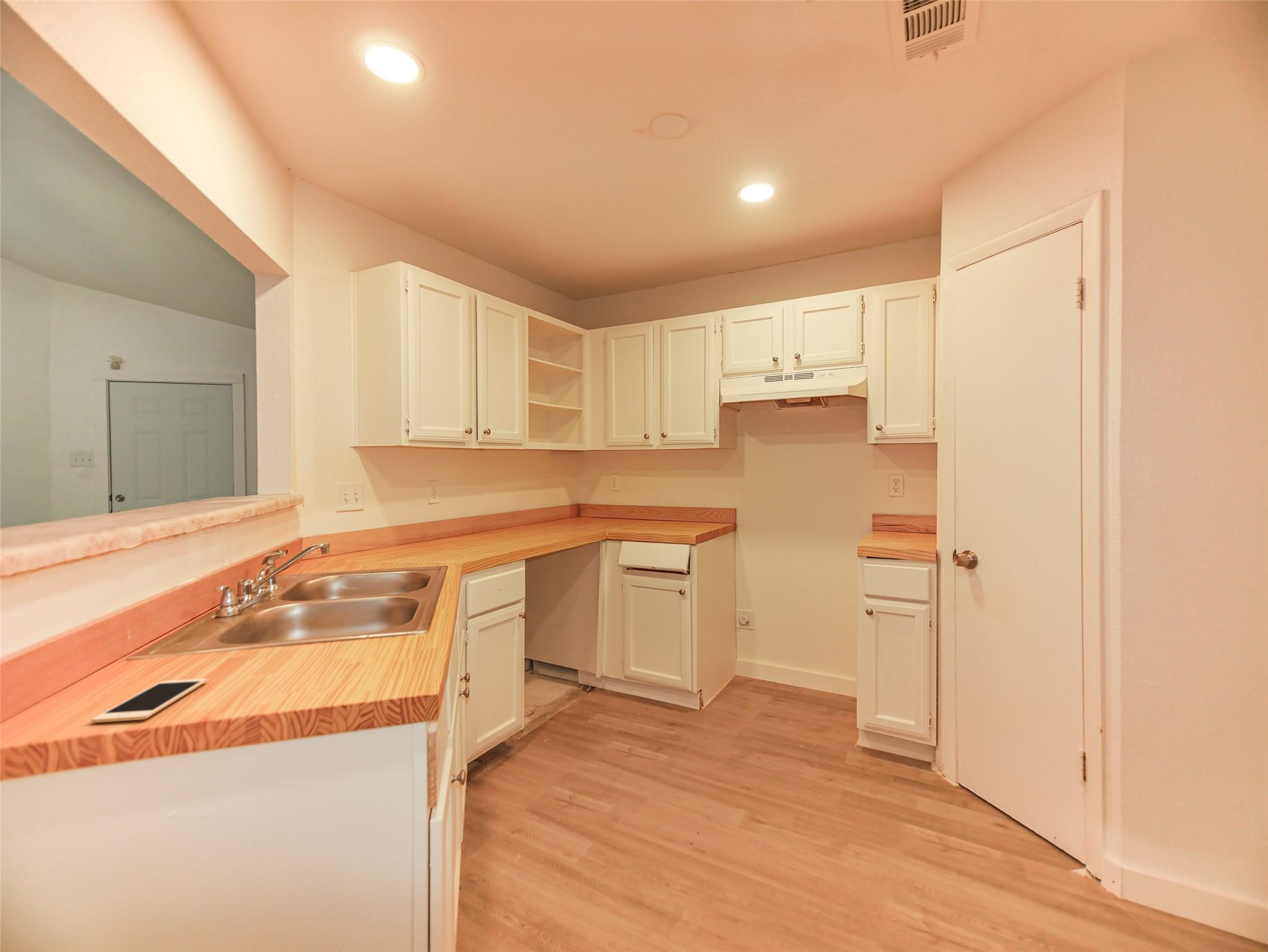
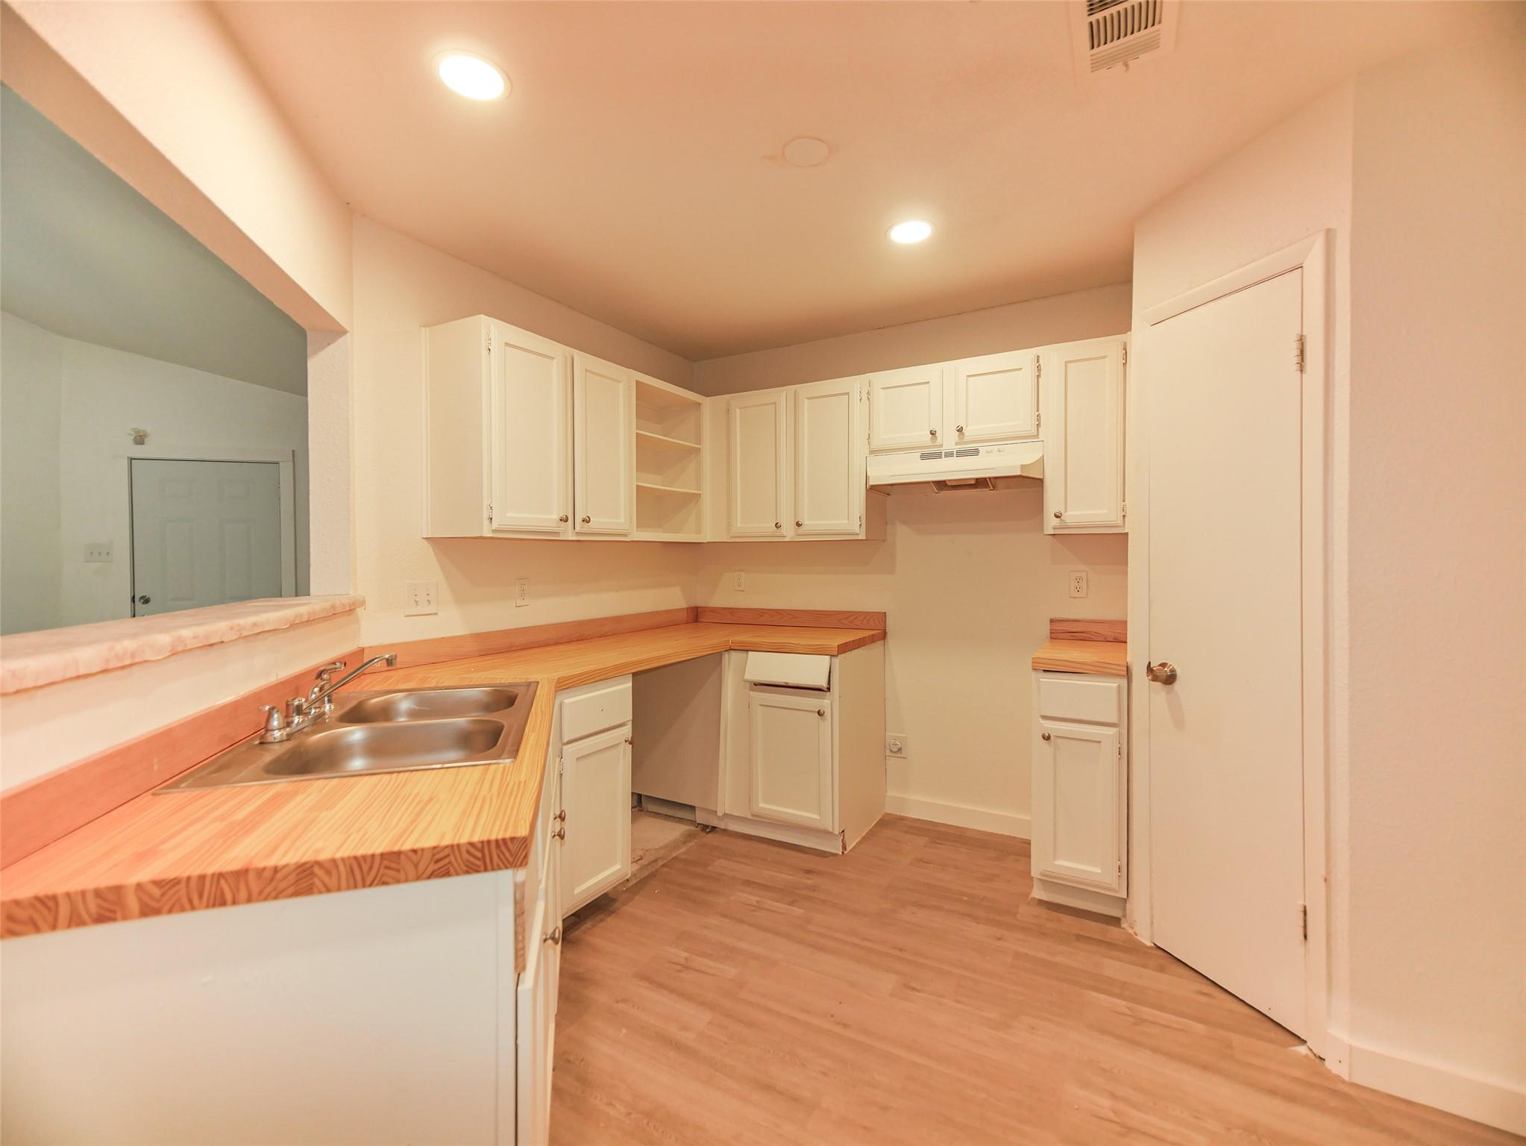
- cell phone [91,678,208,723]
